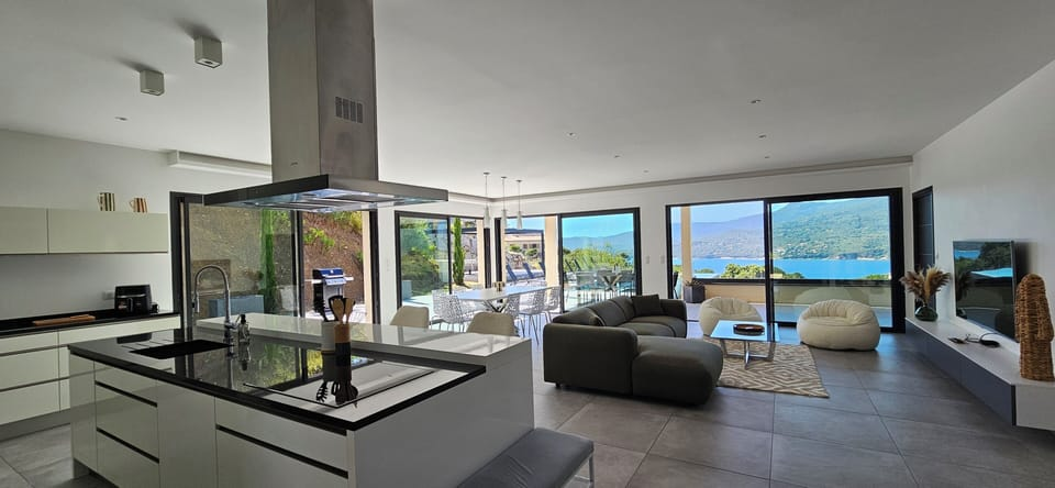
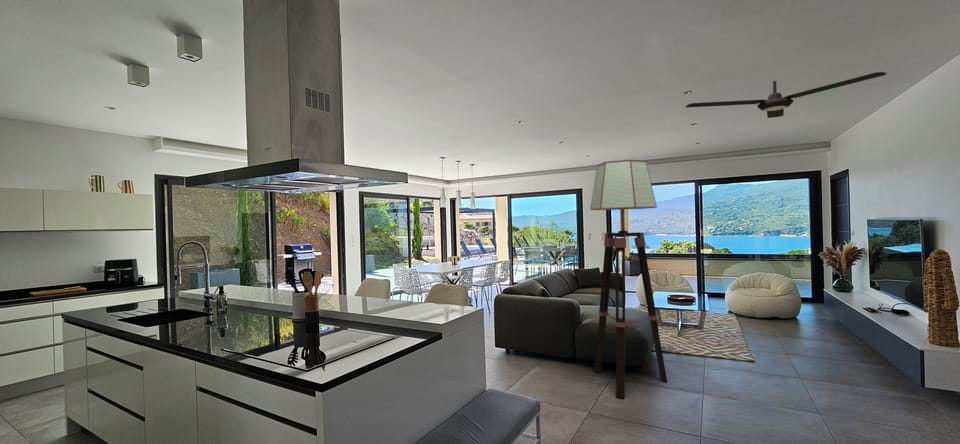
+ floor lamp [589,159,668,399]
+ ceiling fan [685,71,888,119]
